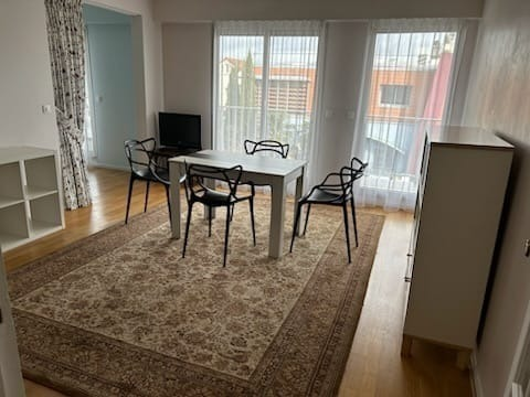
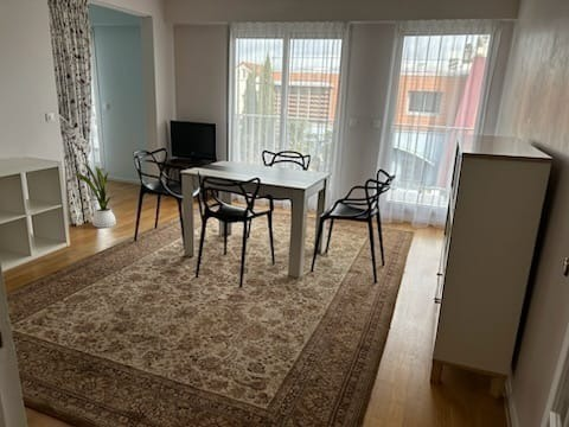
+ house plant [72,162,117,229]
